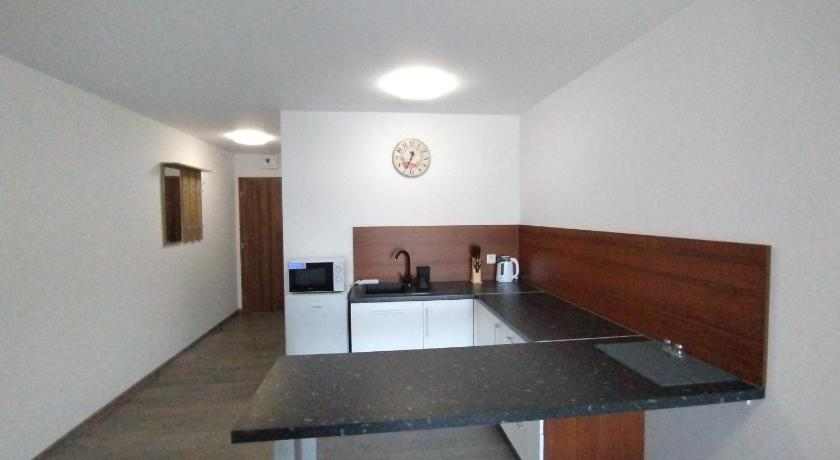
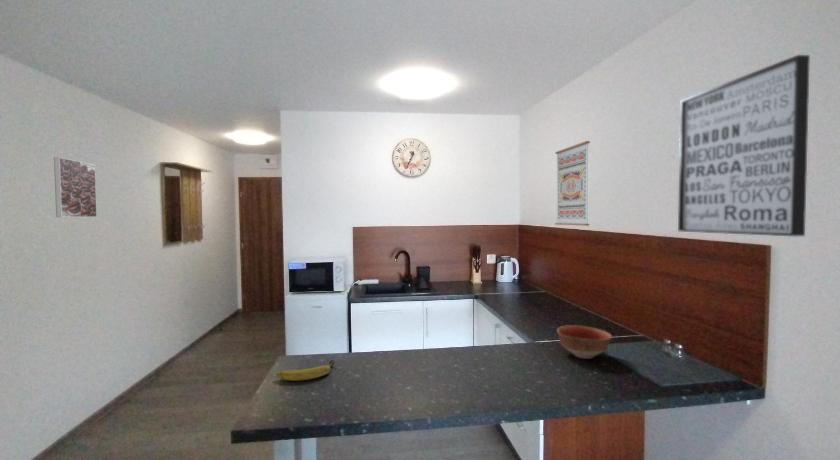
+ wall art [677,54,811,237]
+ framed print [53,156,98,218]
+ fruit [275,359,336,382]
+ bowl [556,324,613,360]
+ wall art [554,140,591,227]
